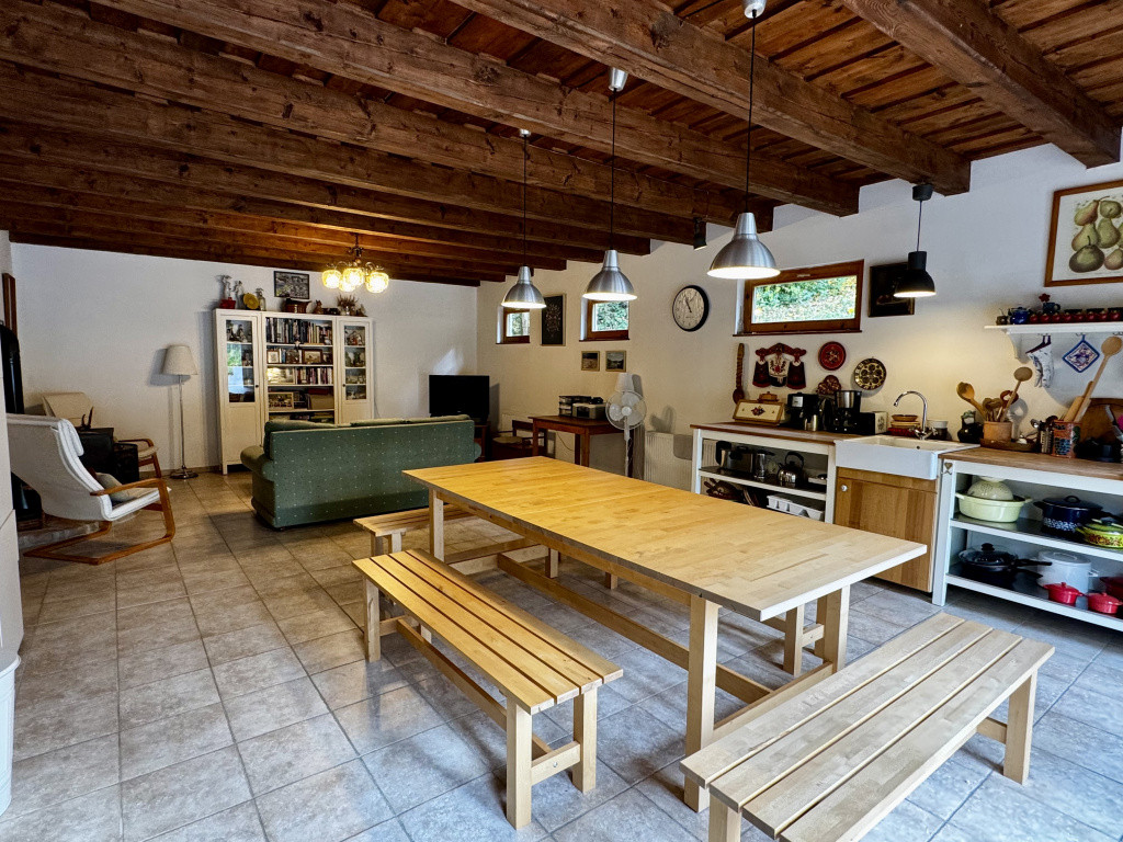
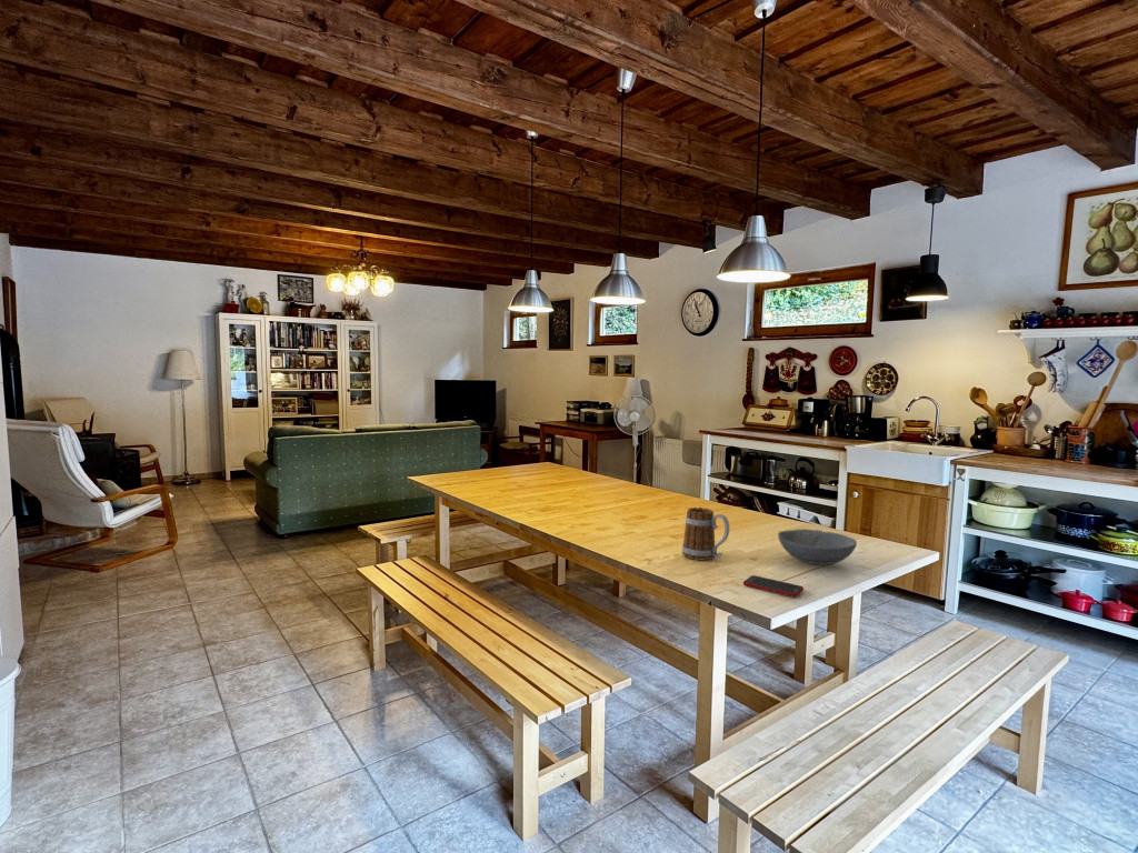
+ cell phone [742,574,805,598]
+ mug [681,506,730,561]
+ bowl [777,528,858,565]
